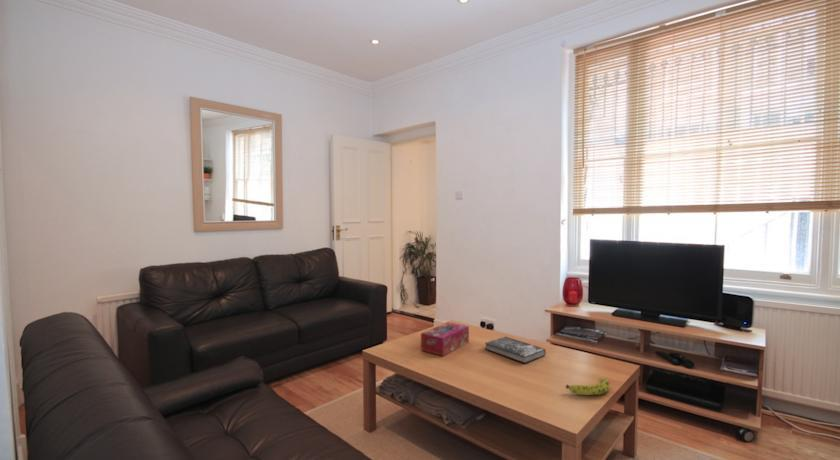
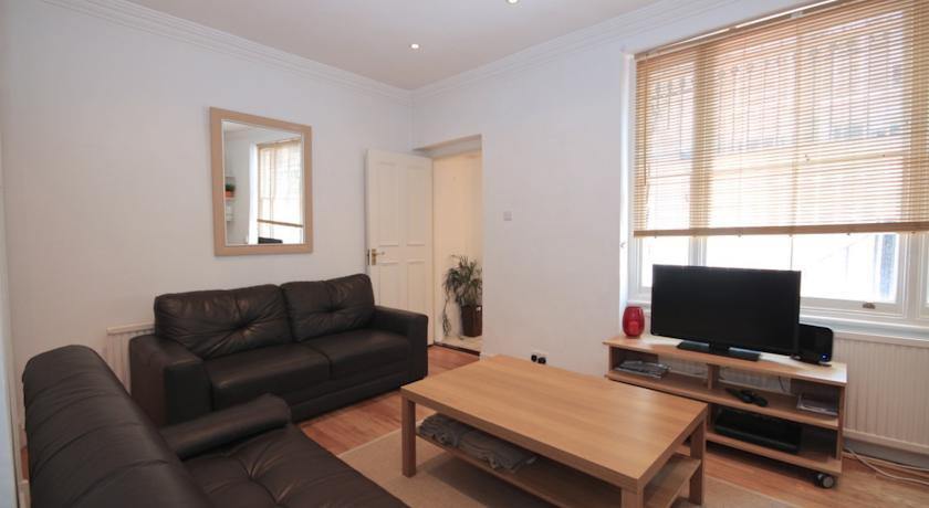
- tissue box [420,321,470,357]
- book [484,336,547,364]
- fruit [565,377,611,396]
